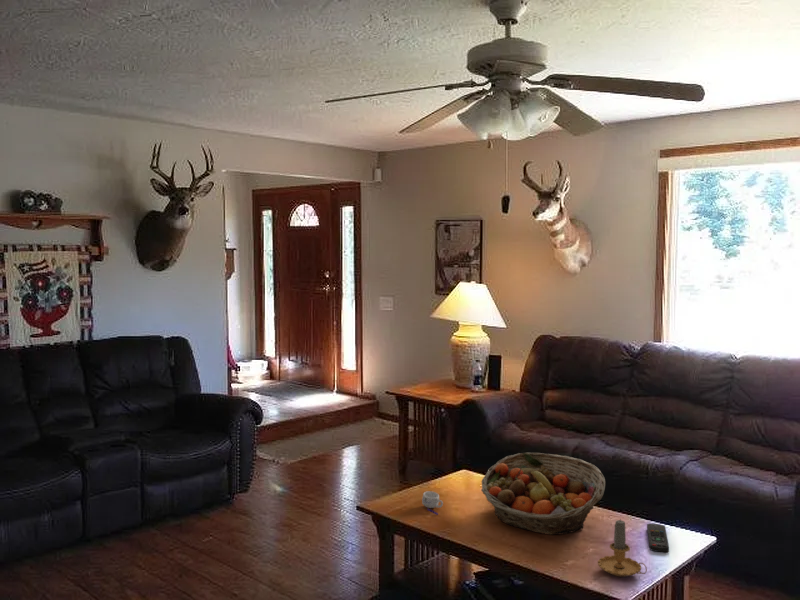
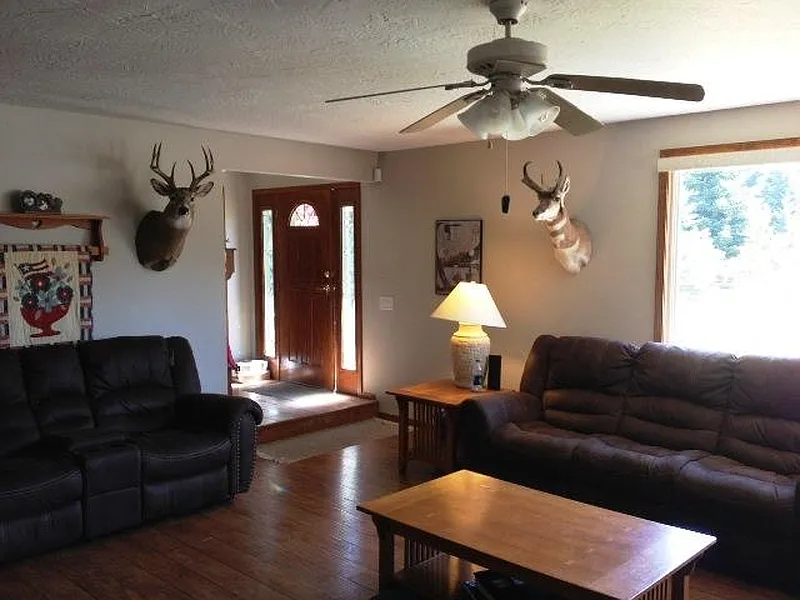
- fruit basket [480,452,606,536]
- remote control [646,523,670,553]
- mug [421,490,444,516]
- candle [597,519,648,578]
